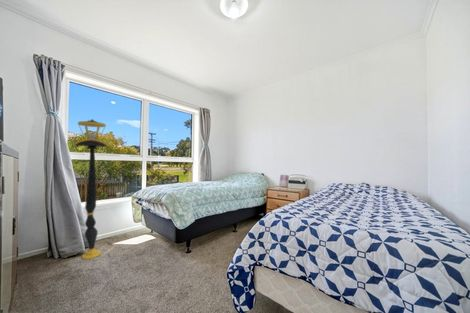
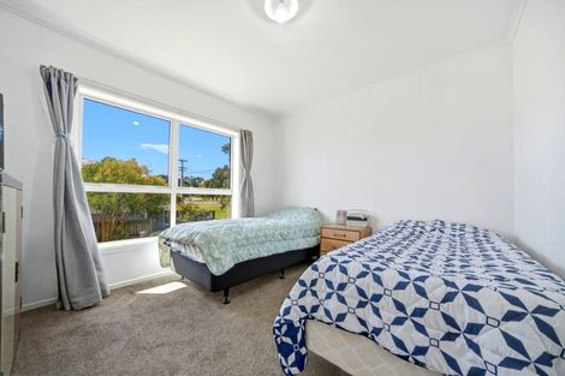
- floor lamp [73,118,109,261]
